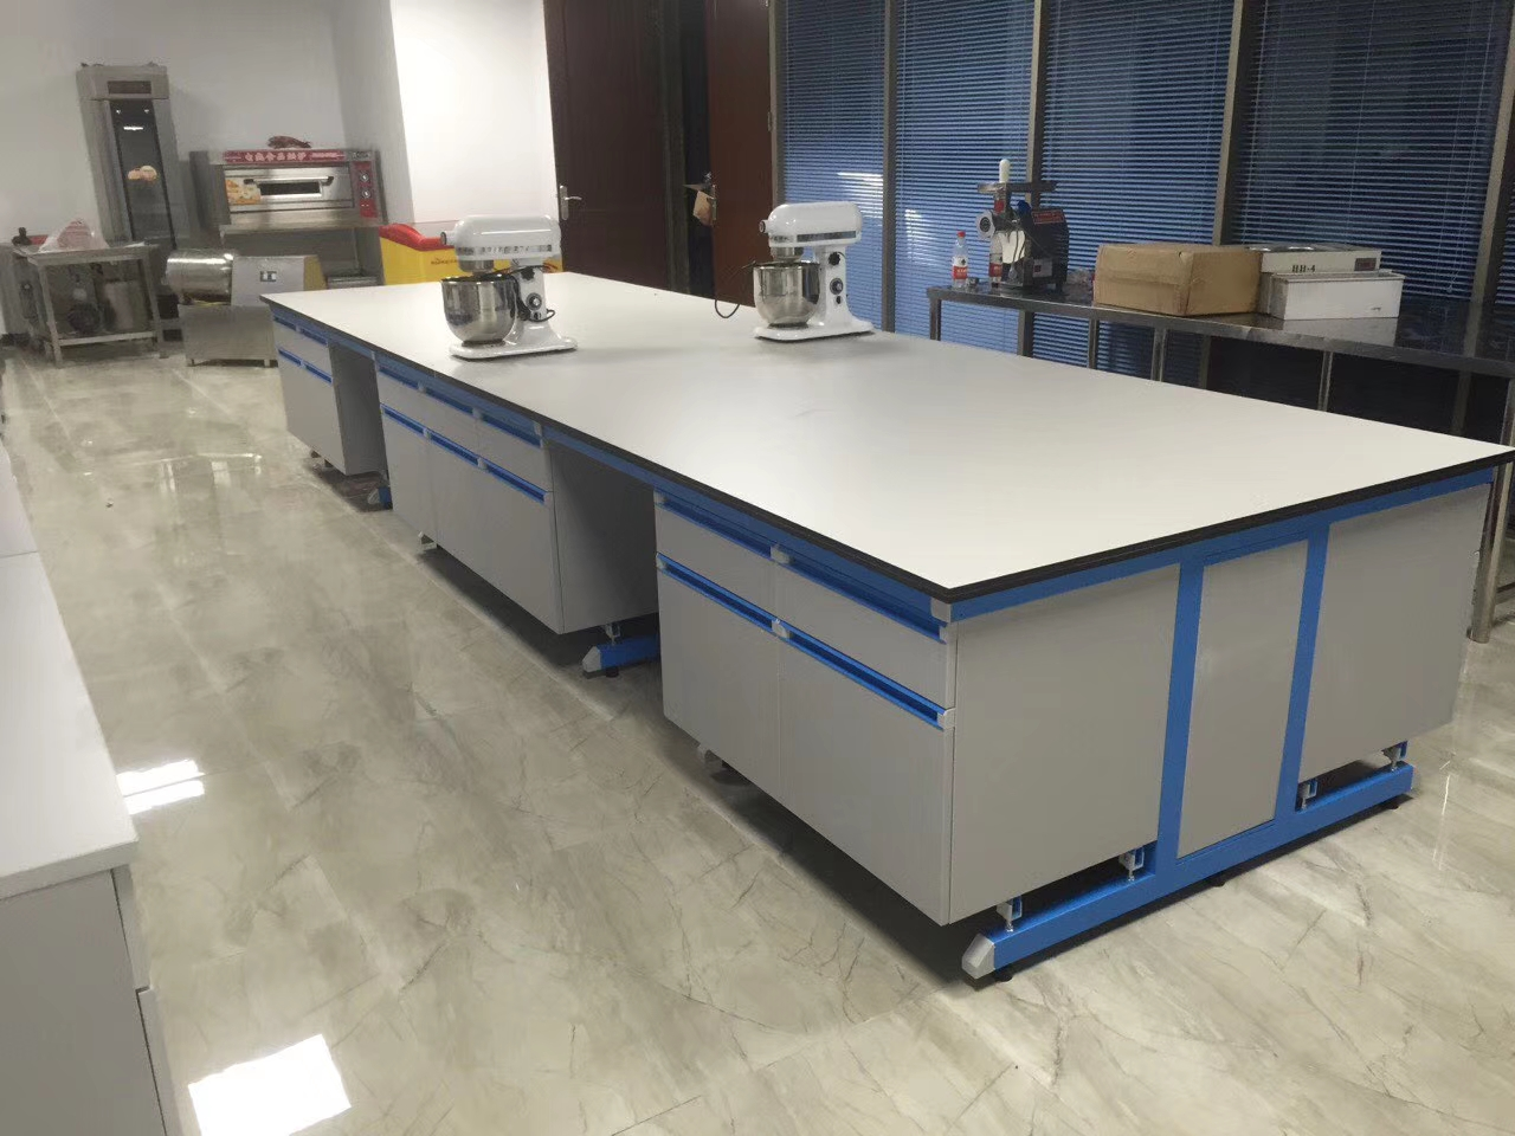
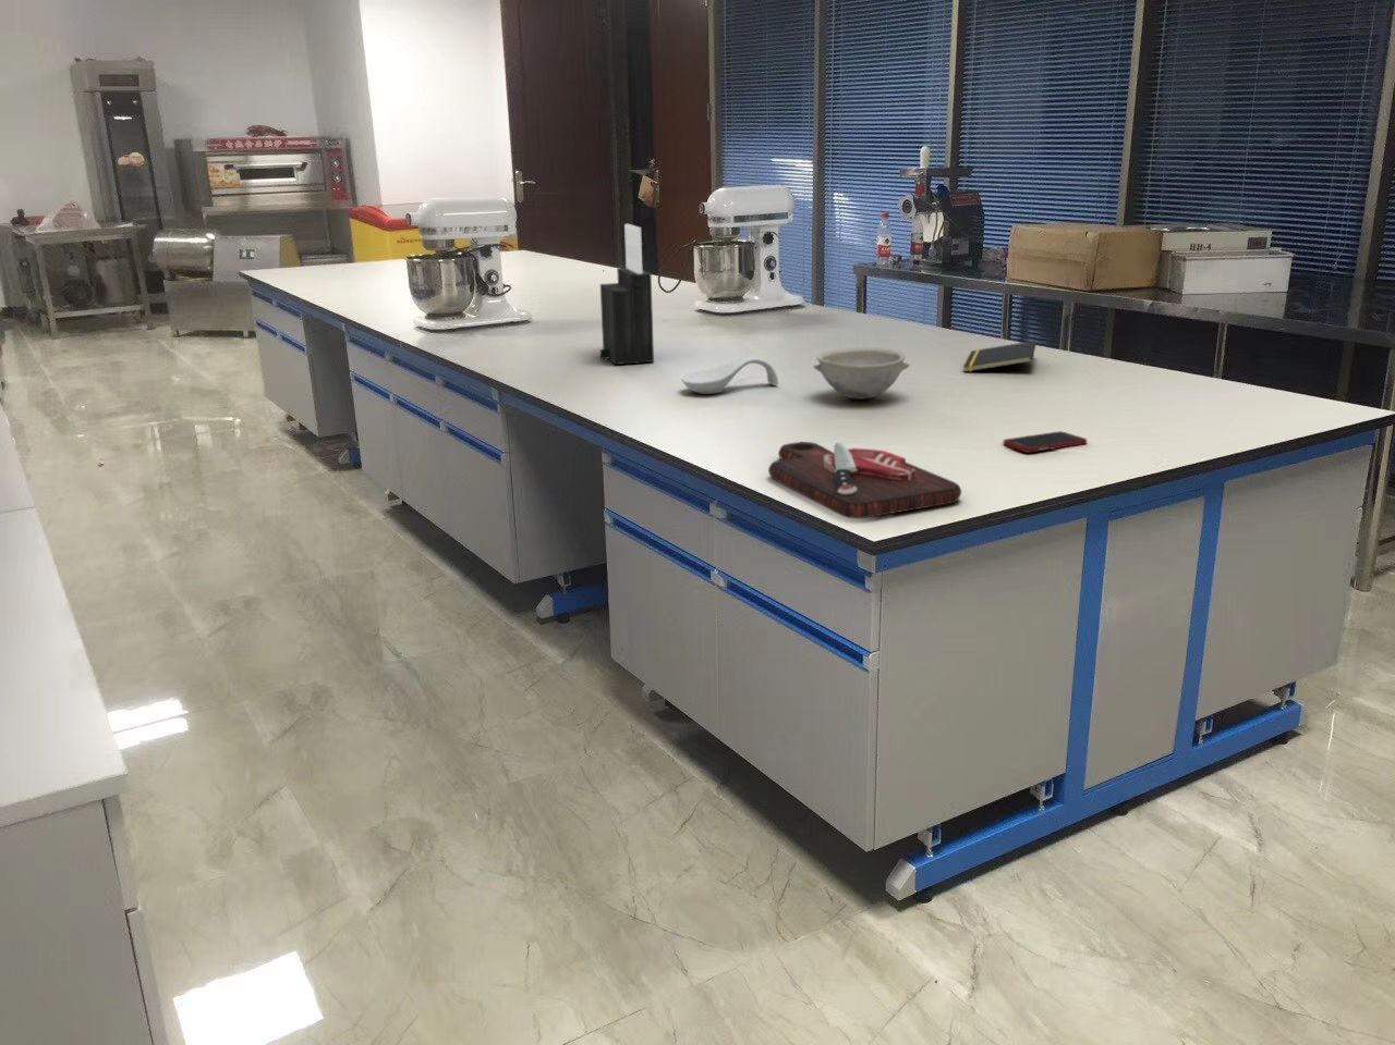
+ spoon rest [680,356,779,395]
+ knife block [600,223,655,366]
+ cutting board [768,441,962,519]
+ notepad [962,339,1038,373]
+ bowl [812,346,911,401]
+ cell phone [1002,430,1087,454]
